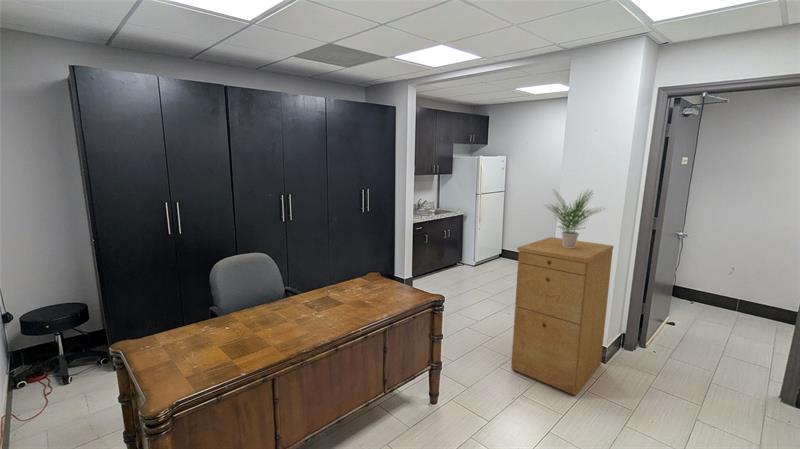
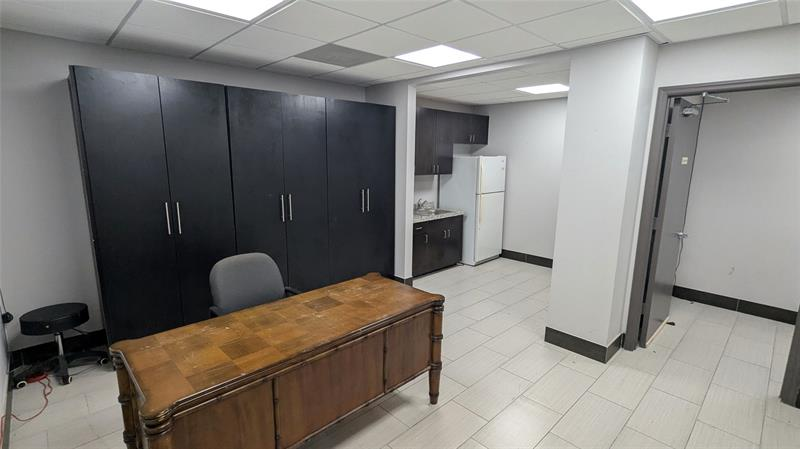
- potted plant [543,188,607,248]
- filing cabinet [510,236,615,396]
